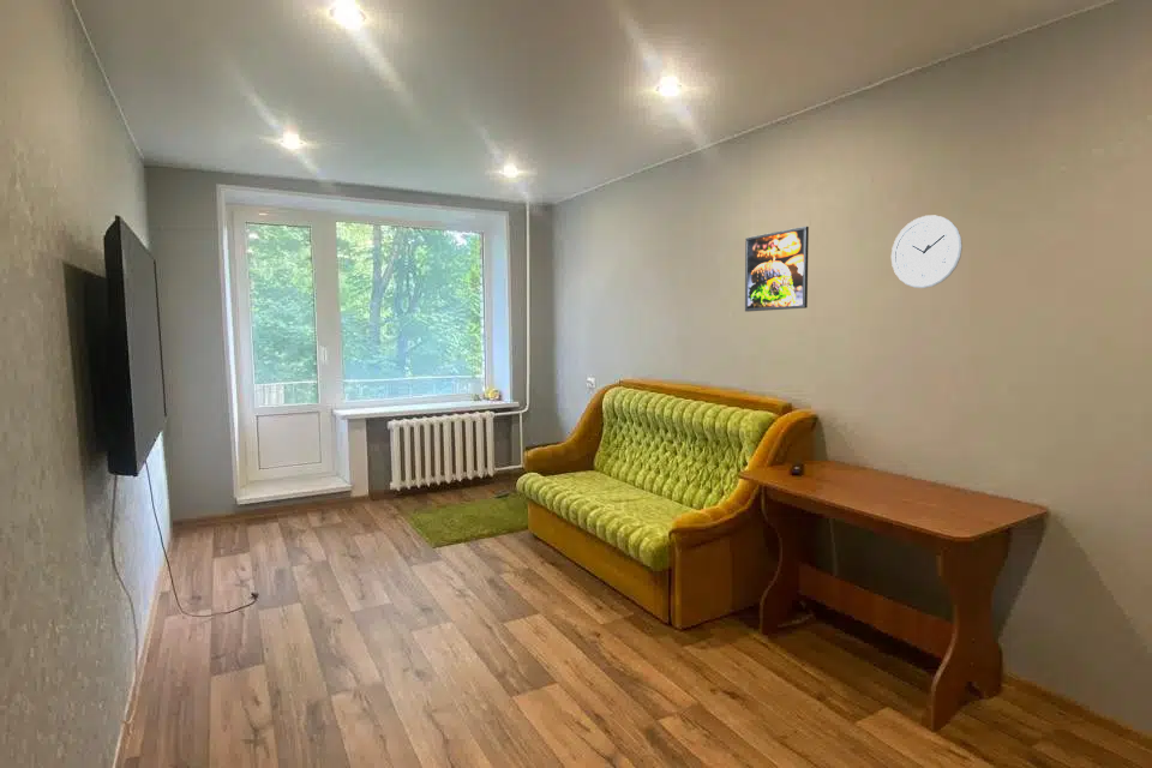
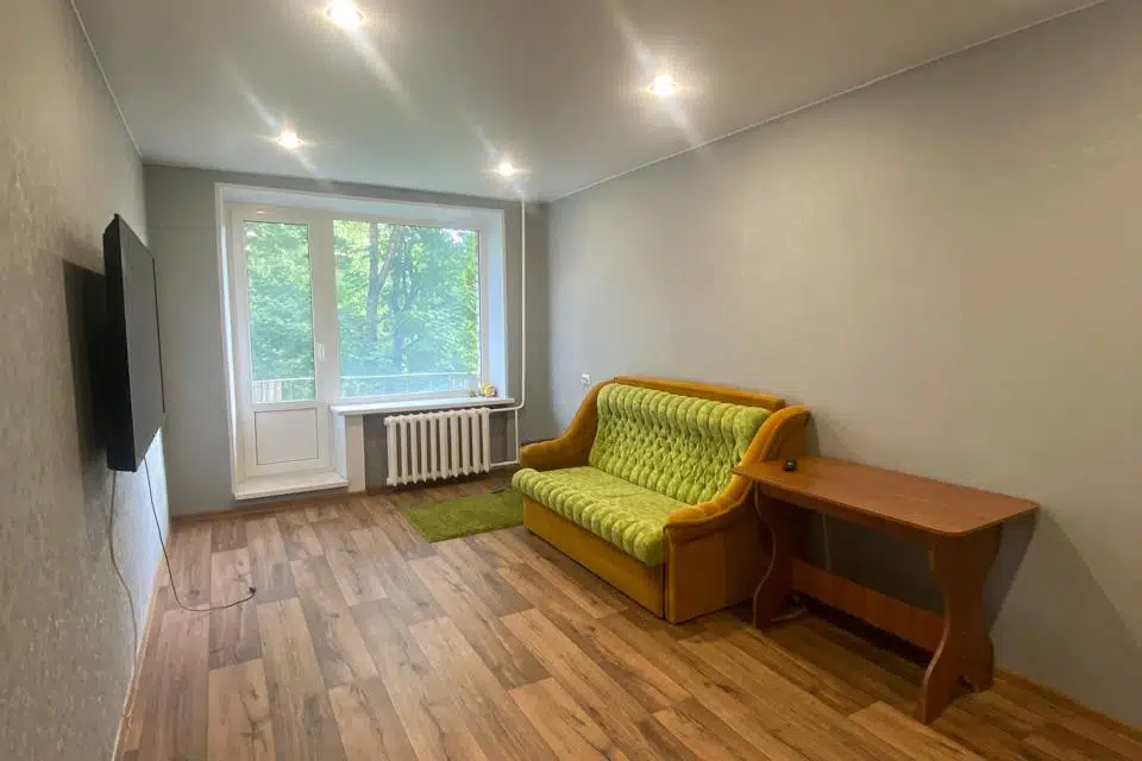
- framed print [744,226,810,313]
- wall clock [890,215,964,289]
